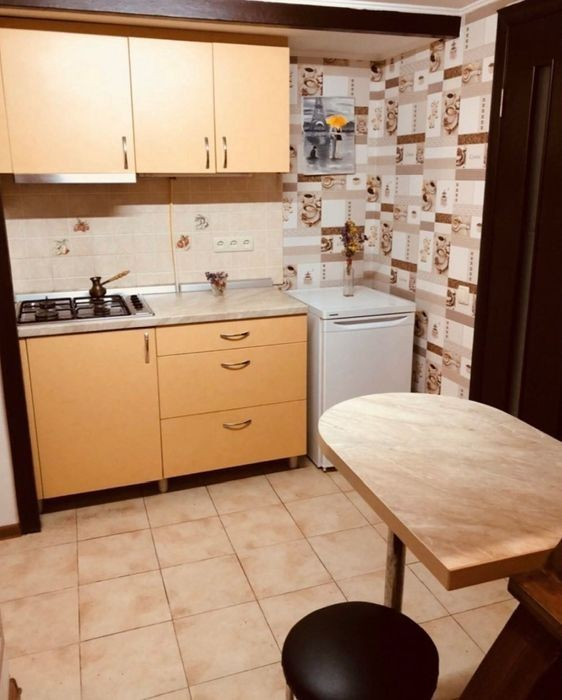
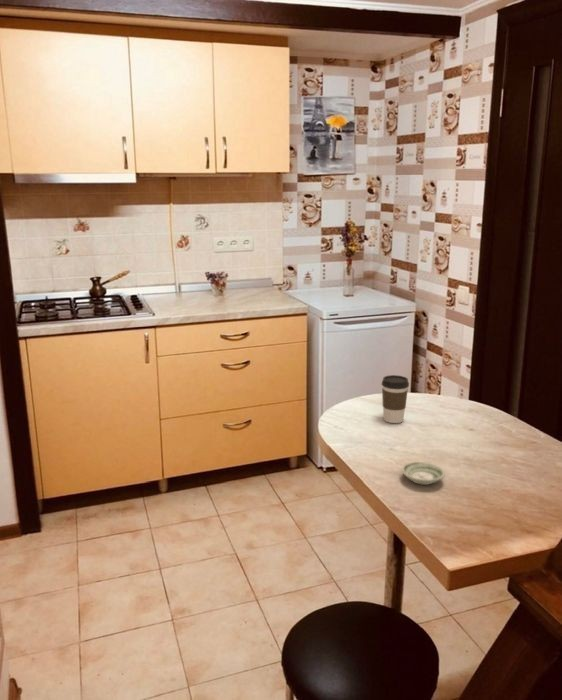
+ saucer [401,461,446,486]
+ coffee cup [381,374,410,424]
